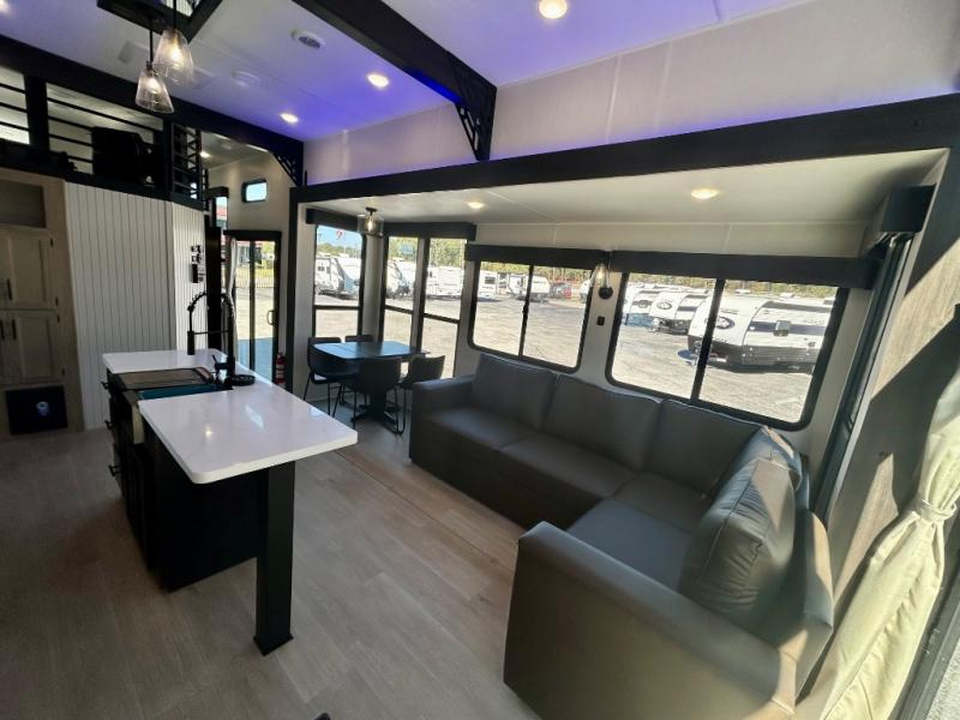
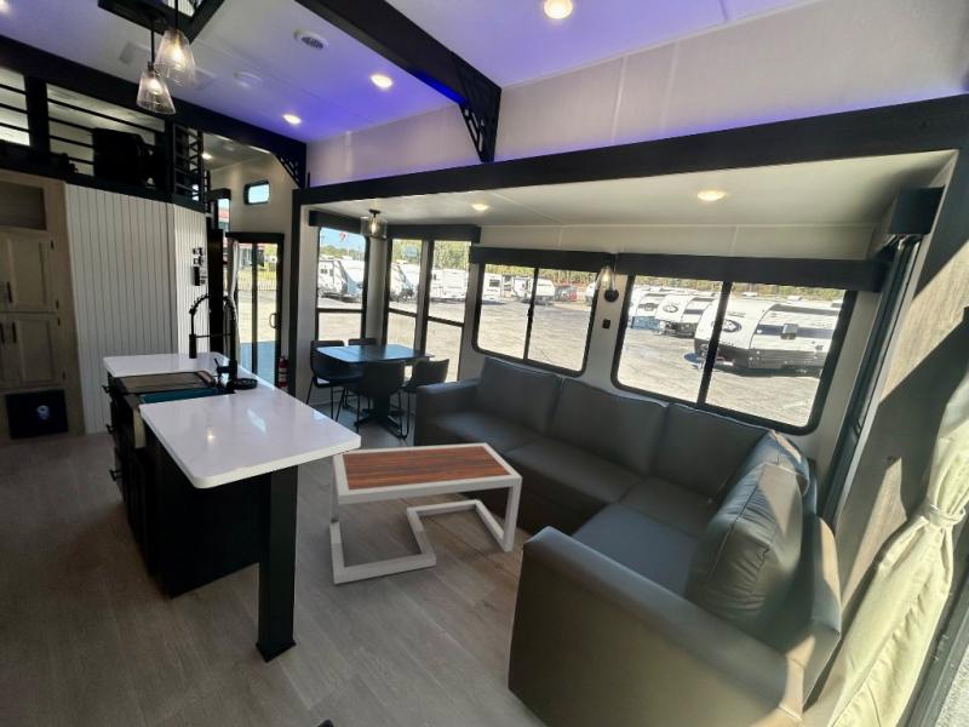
+ coffee table [328,442,523,585]
